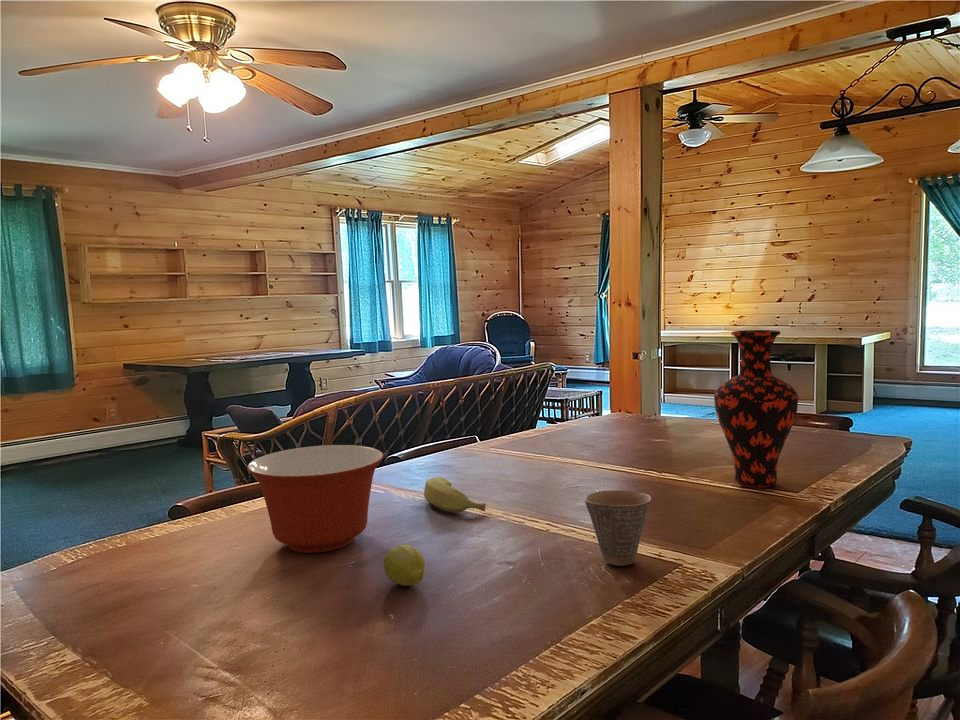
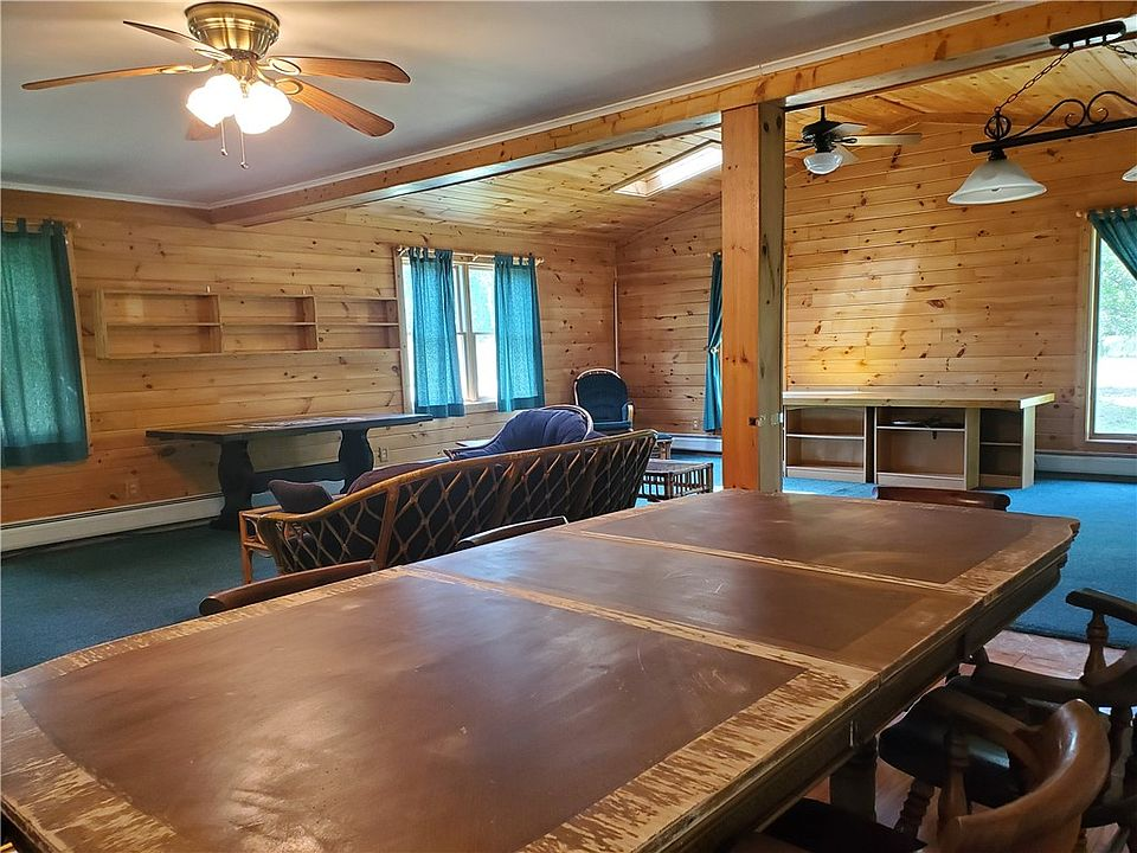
- fruit [383,544,426,587]
- mixing bowl [246,444,384,554]
- banana [423,476,487,514]
- cup [584,489,652,567]
- vase [713,329,799,489]
